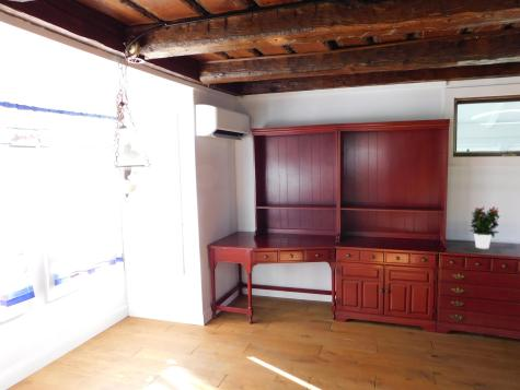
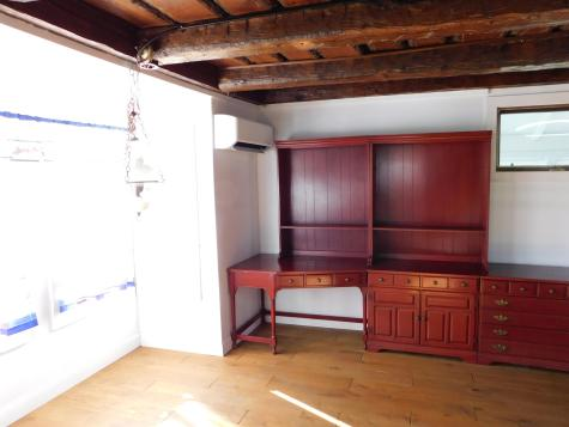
- potted flower [469,205,500,250]
